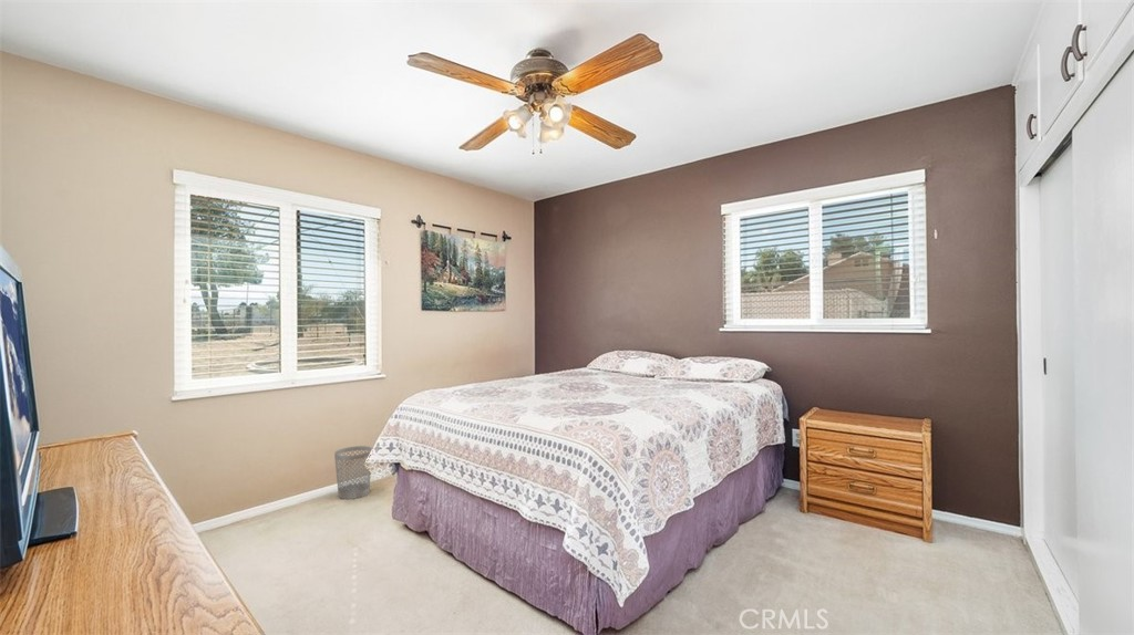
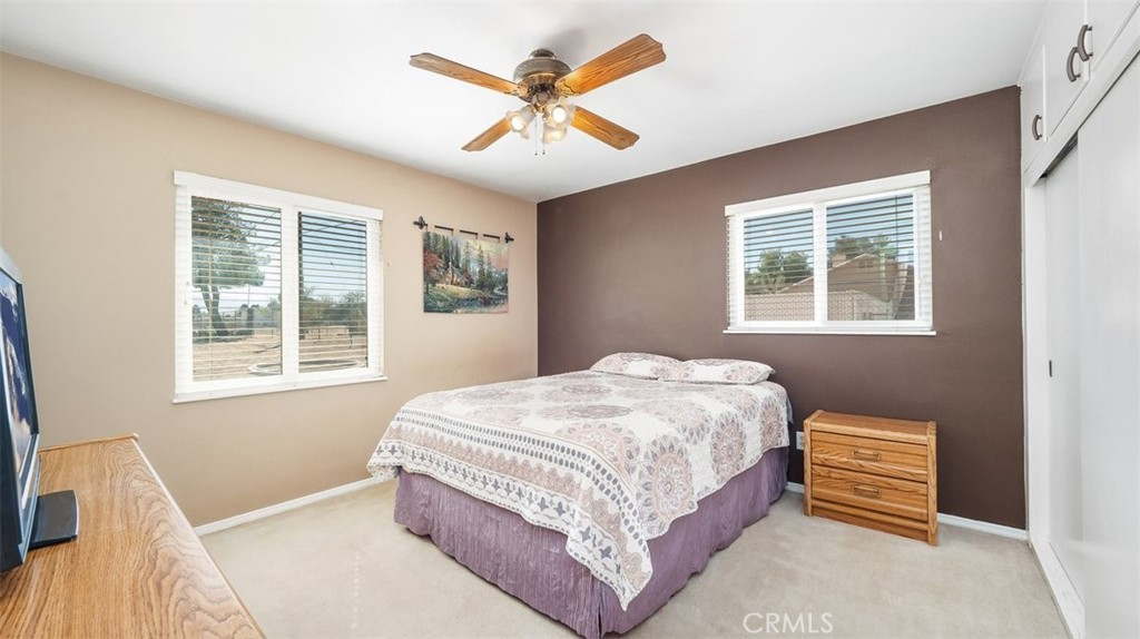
- wastebasket [333,445,373,500]
